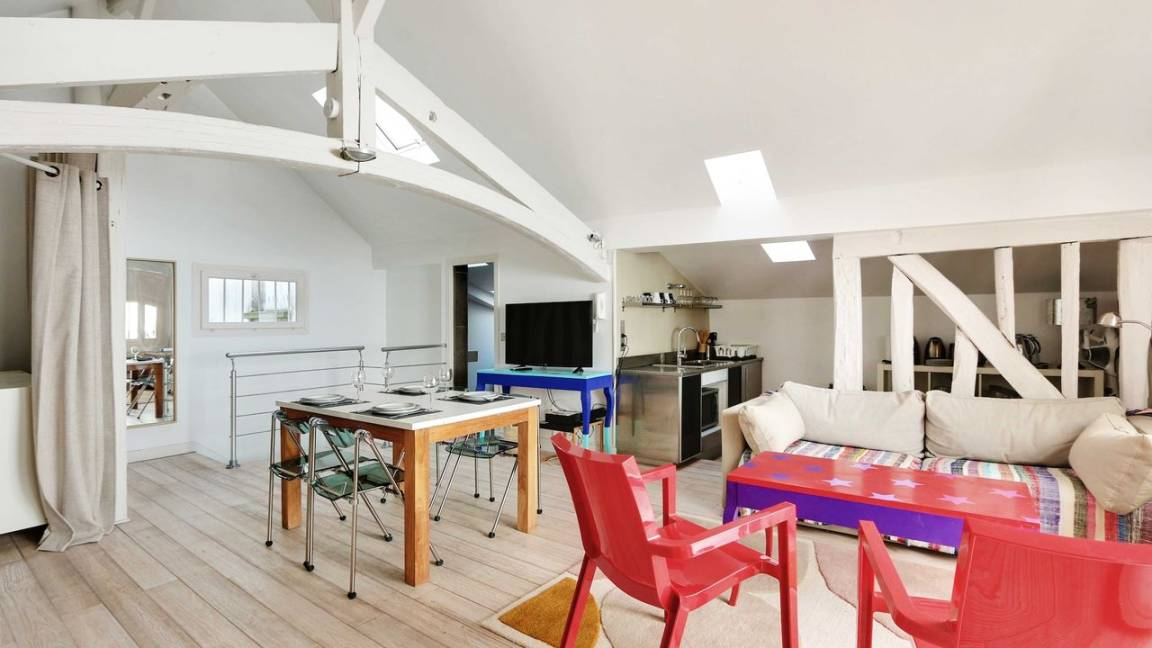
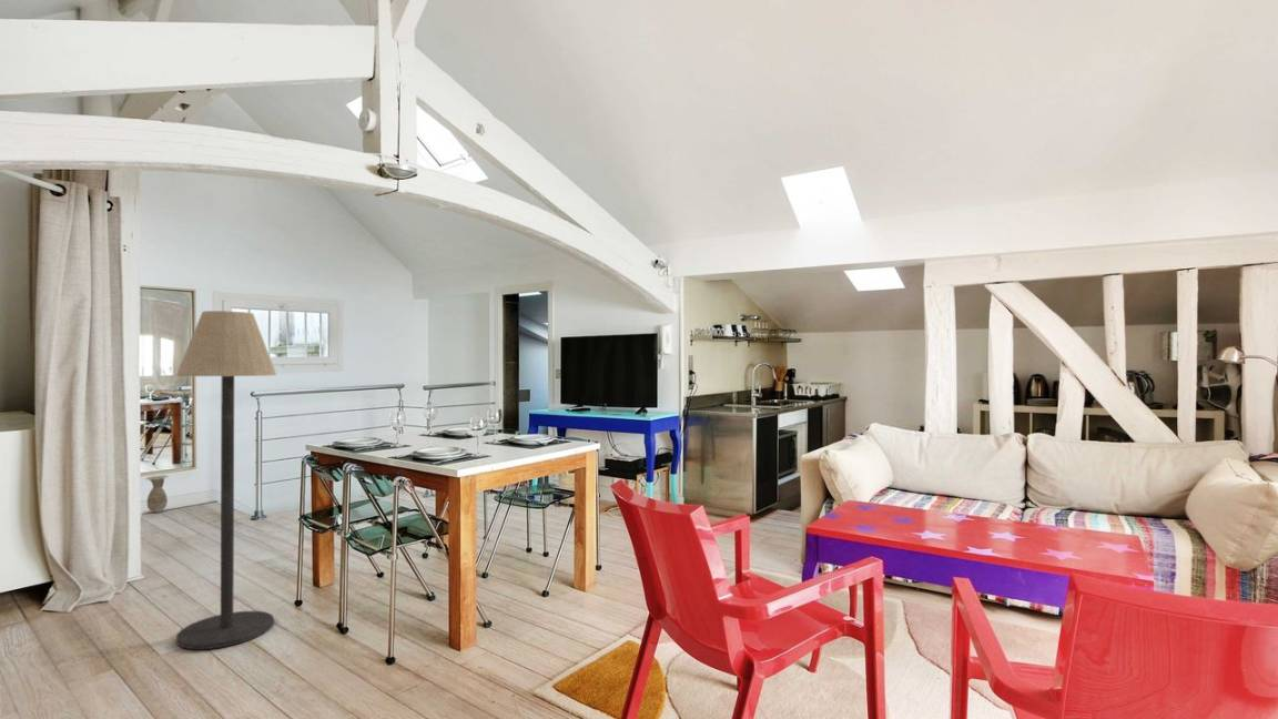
+ ceramic jug [144,474,170,514]
+ floor lamp [175,310,277,650]
